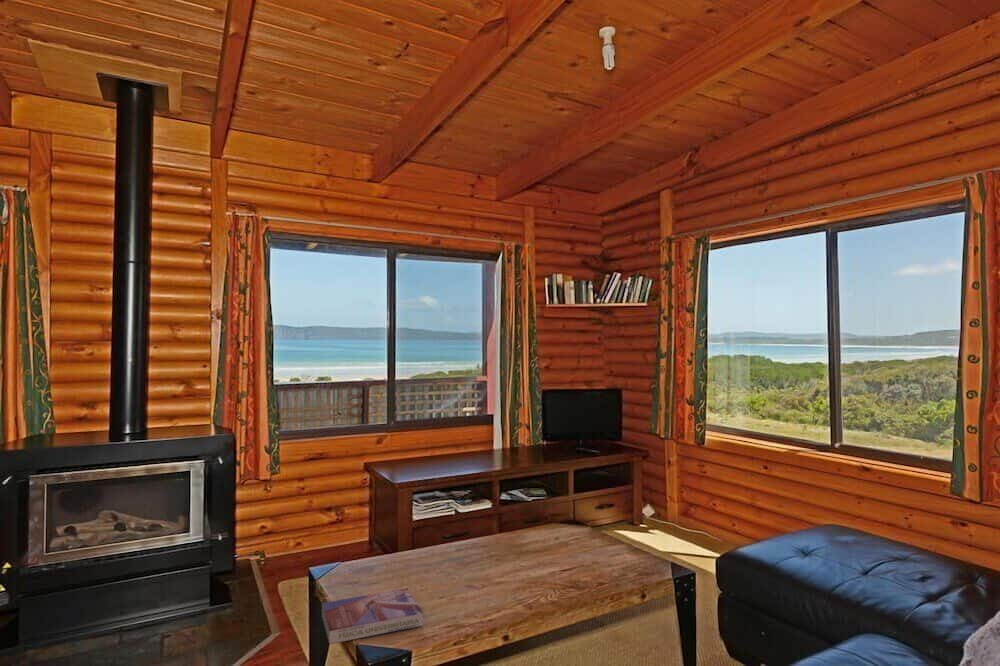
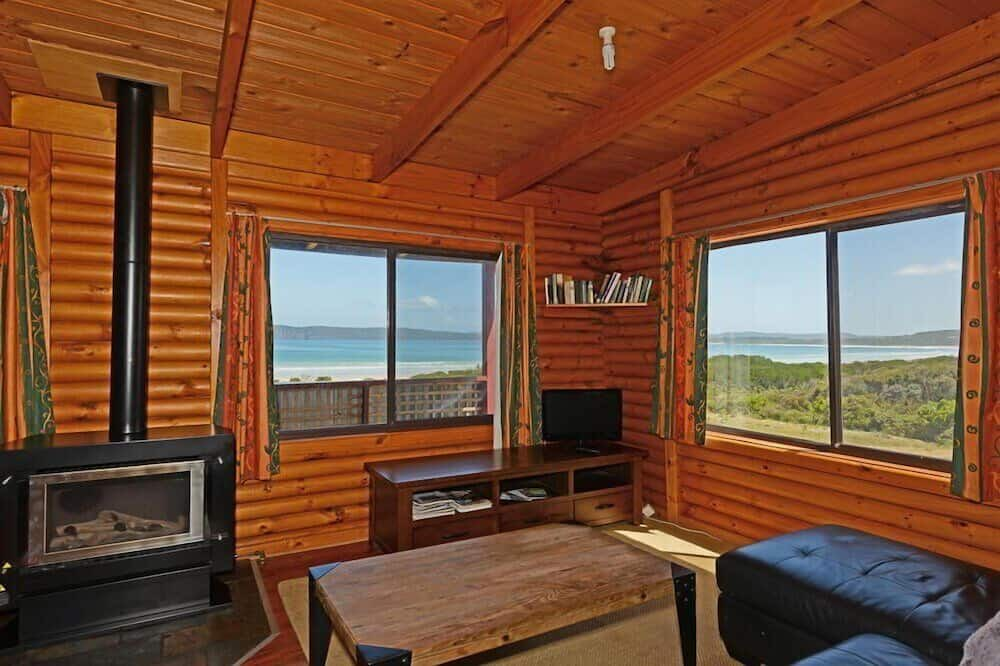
- textbook [321,587,424,645]
